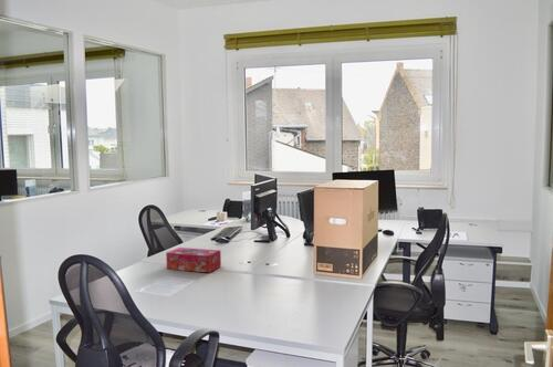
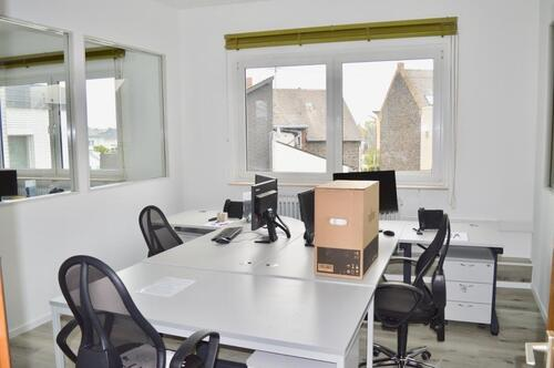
- tissue box [165,247,222,273]
